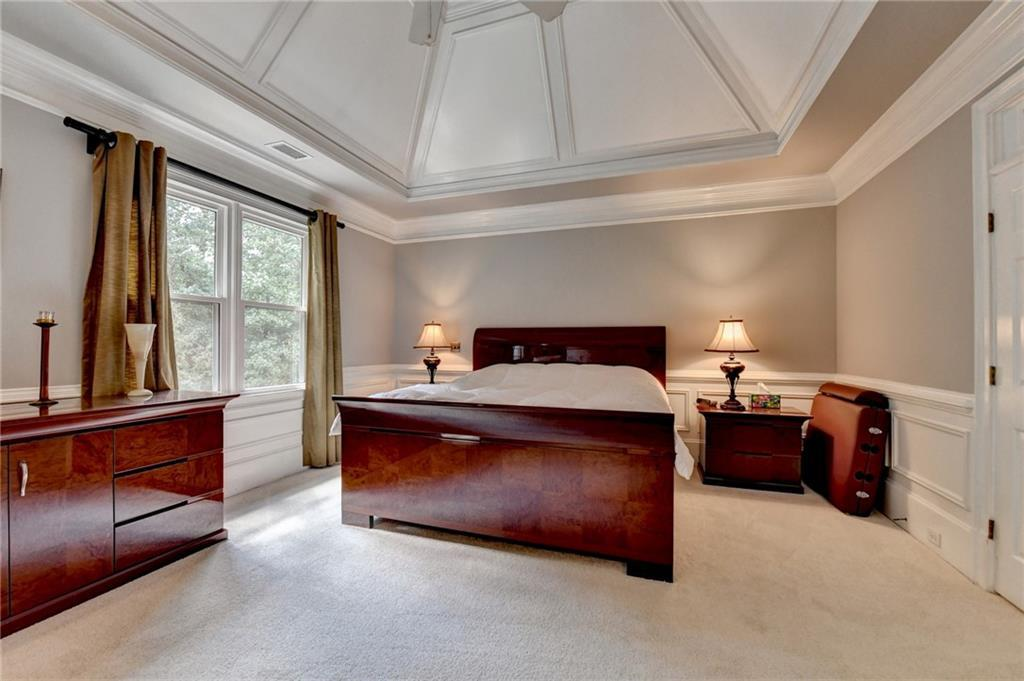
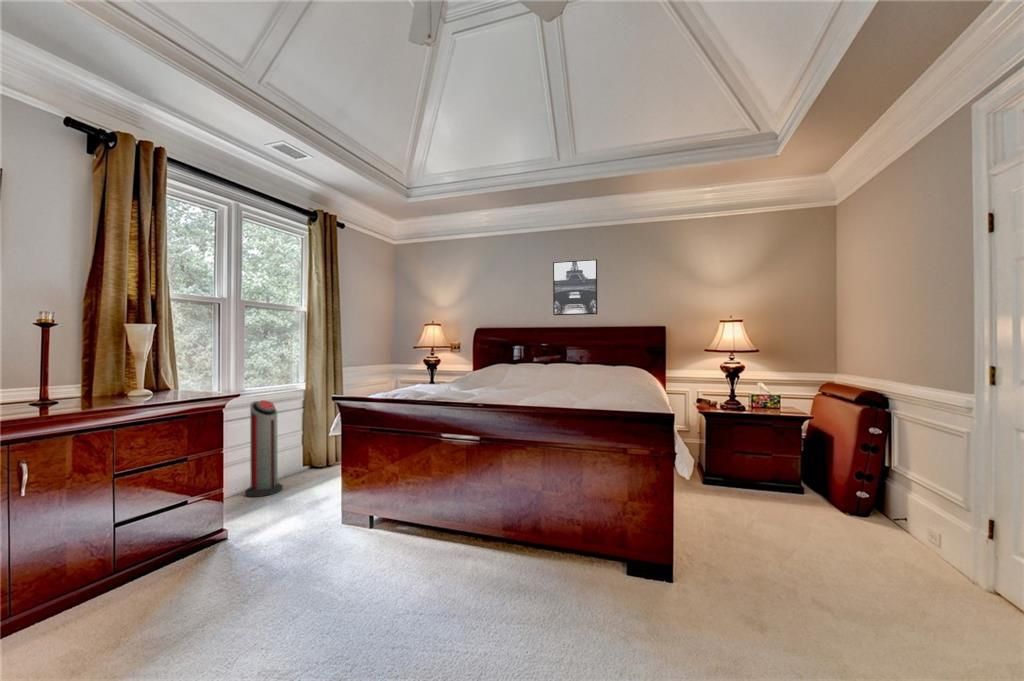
+ air purifier [244,399,284,498]
+ wall art [552,259,598,316]
